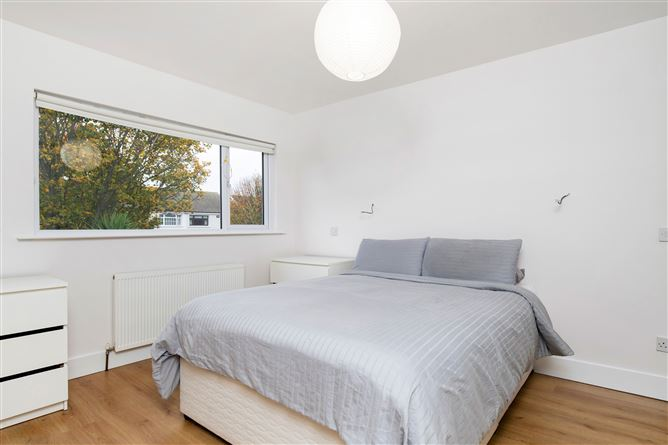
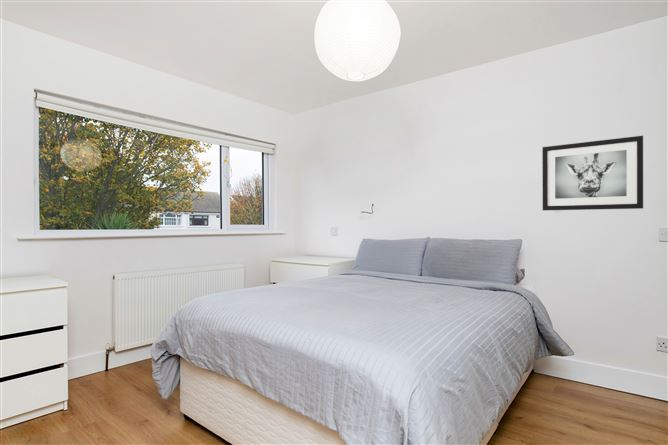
+ wall art [541,135,644,211]
